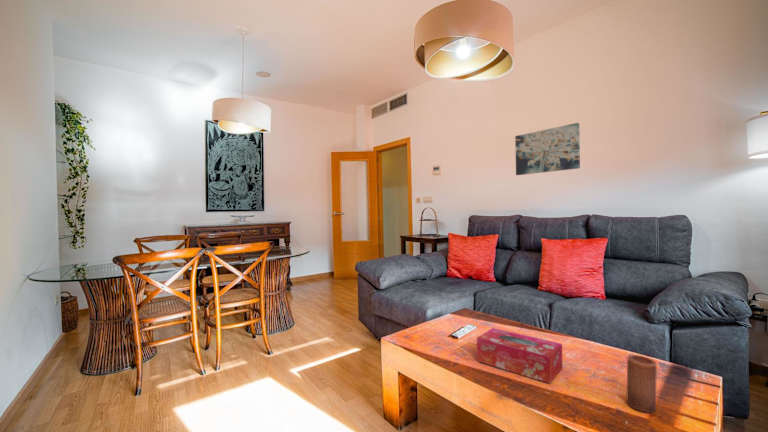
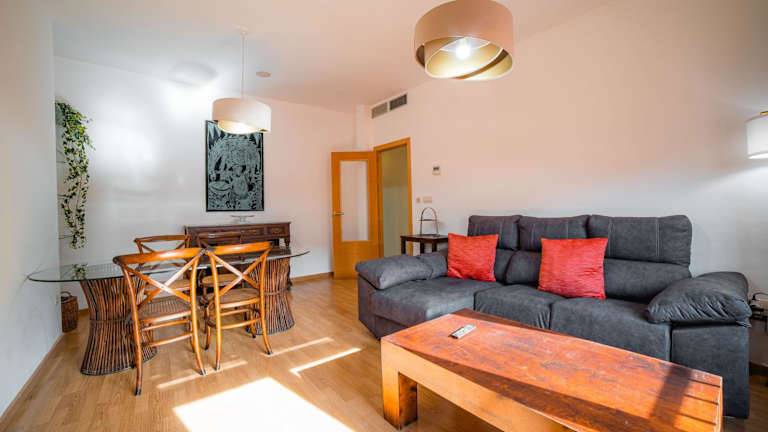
- candle [626,354,658,414]
- wall art [514,122,581,176]
- tissue box [476,327,564,384]
